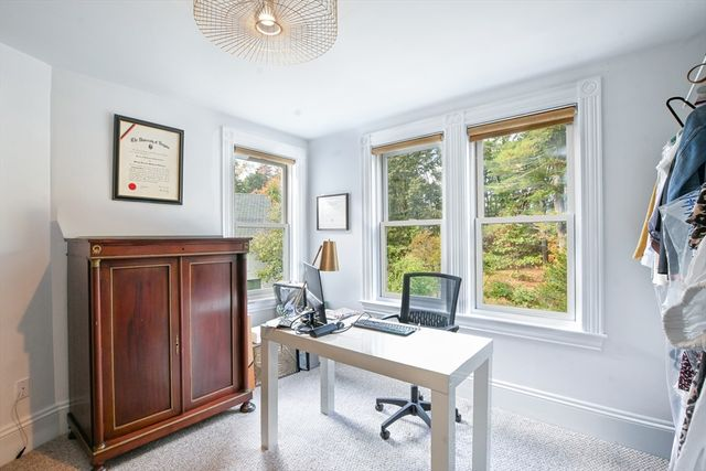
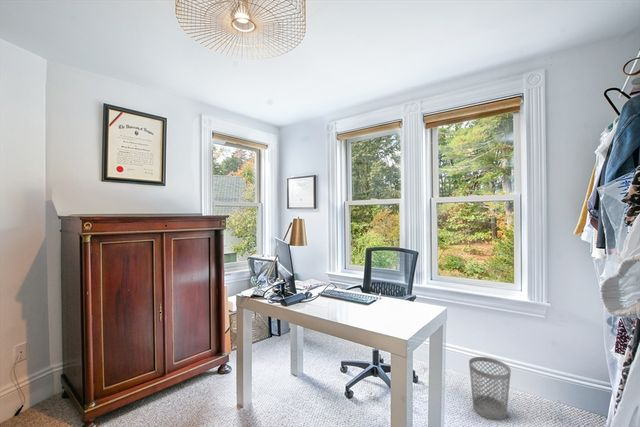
+ wastebasket [468,356,512,421]
